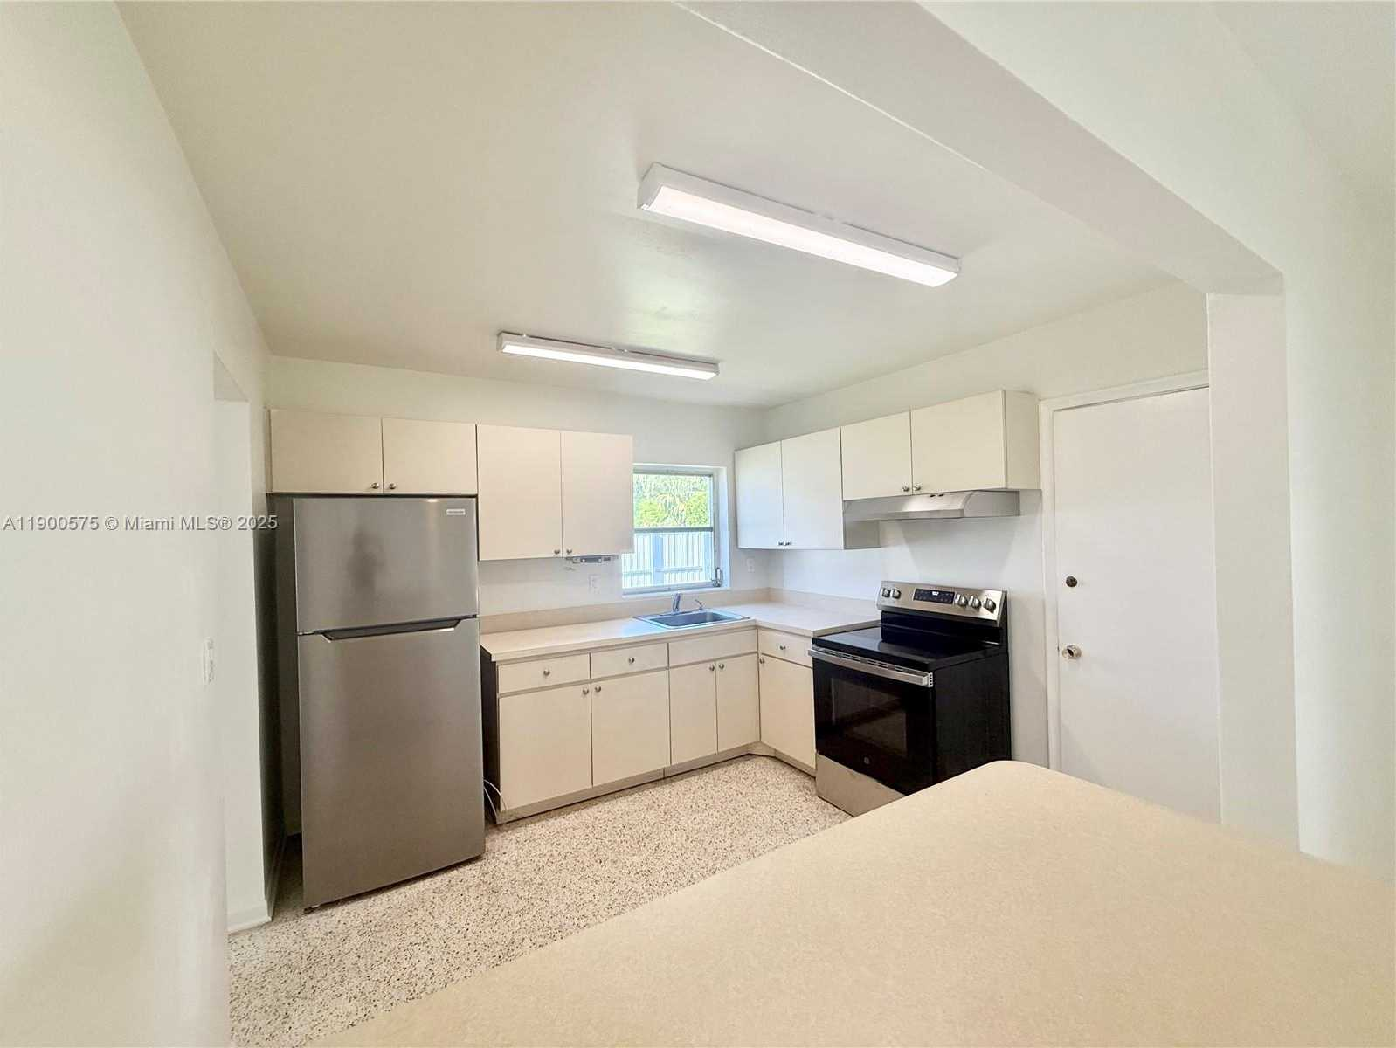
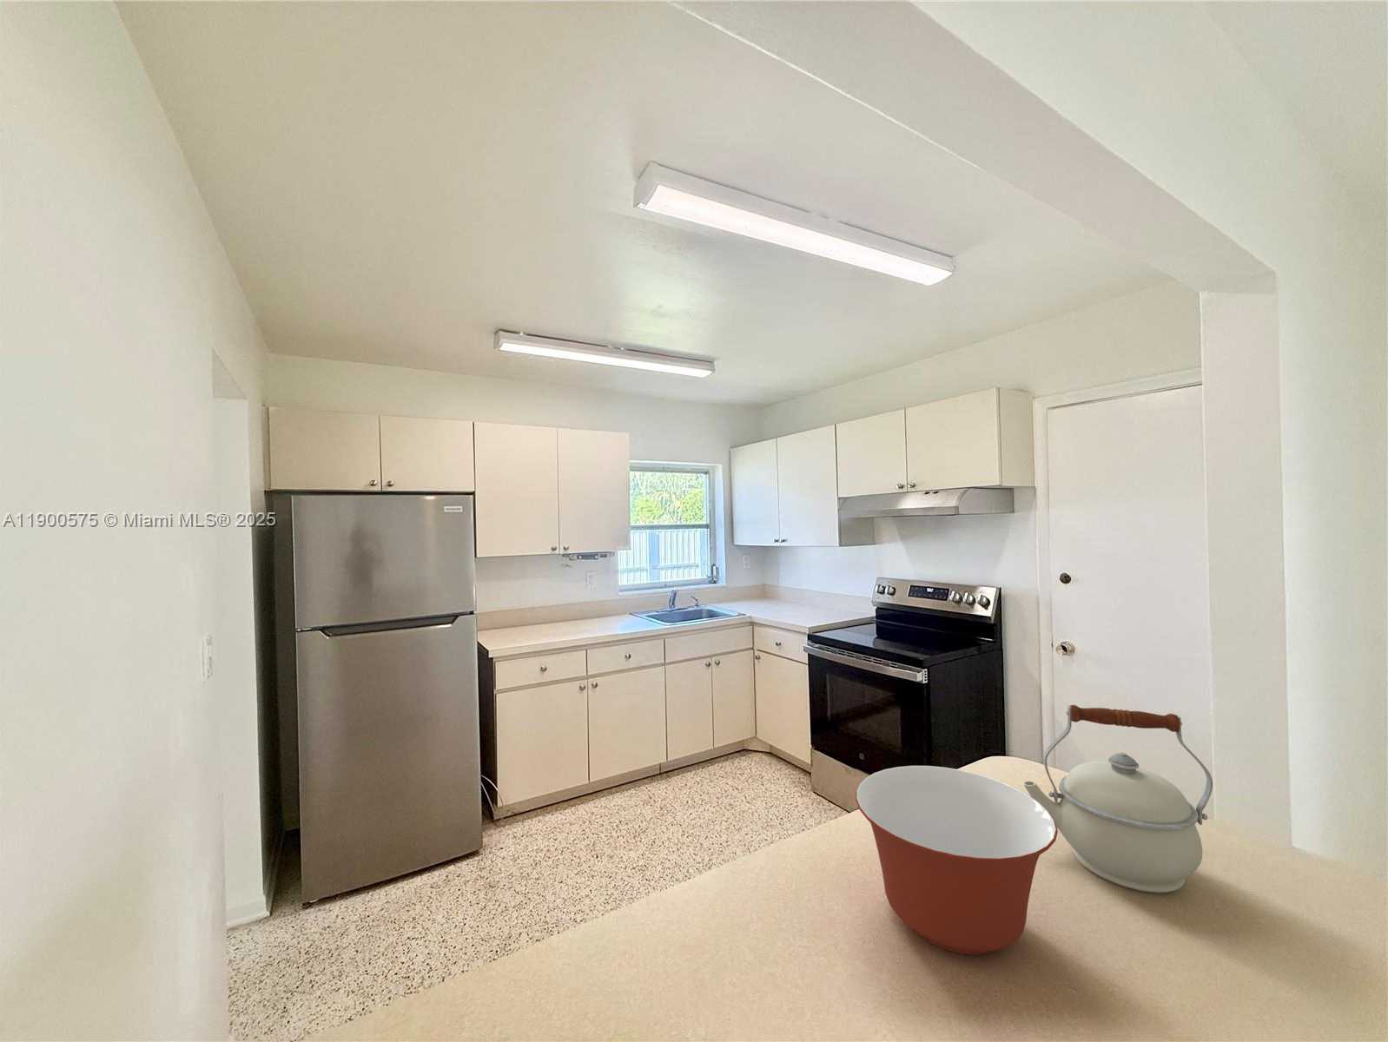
+ kettle [1022,704,1214,893]
+ mixing bowl [855,765,1059,956]
